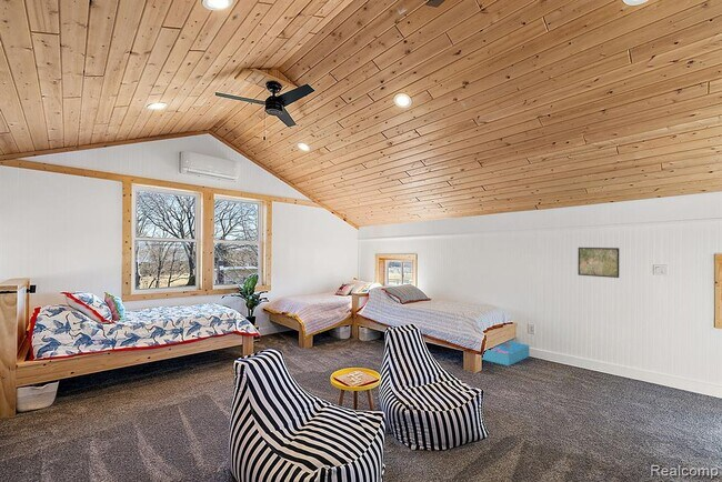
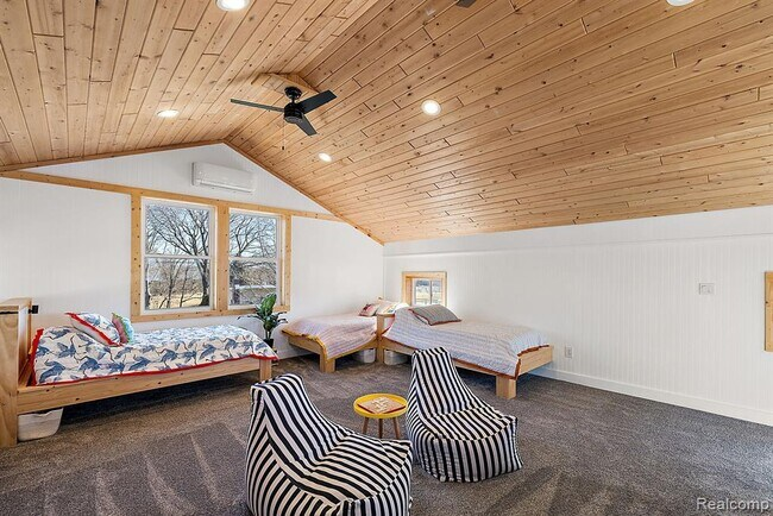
- storage bin [481,340,530,366]
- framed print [576,247,620,279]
